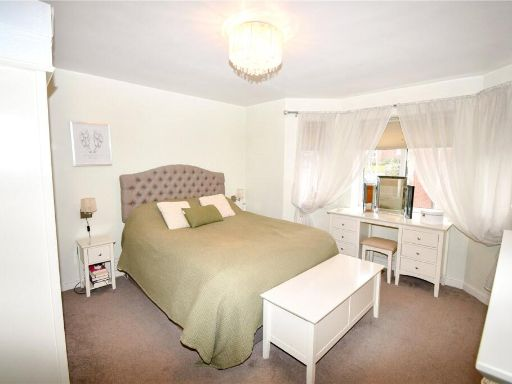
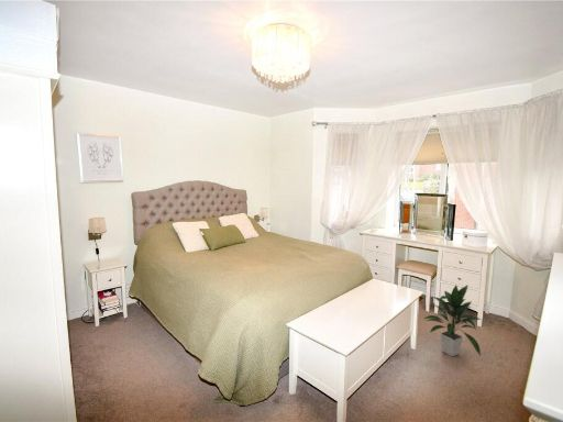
+ indoor plant [422,284,483,357]
